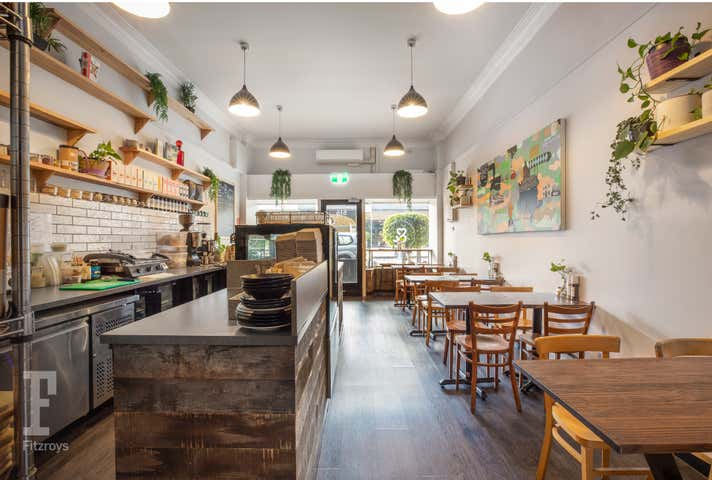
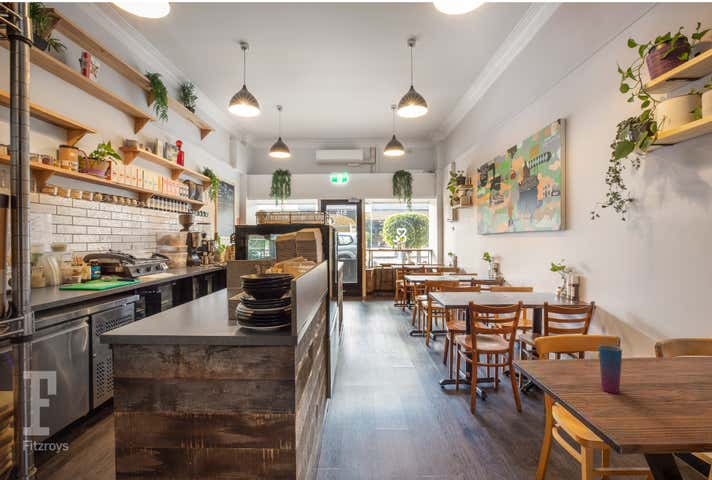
+ cup [598,344,623,394]
